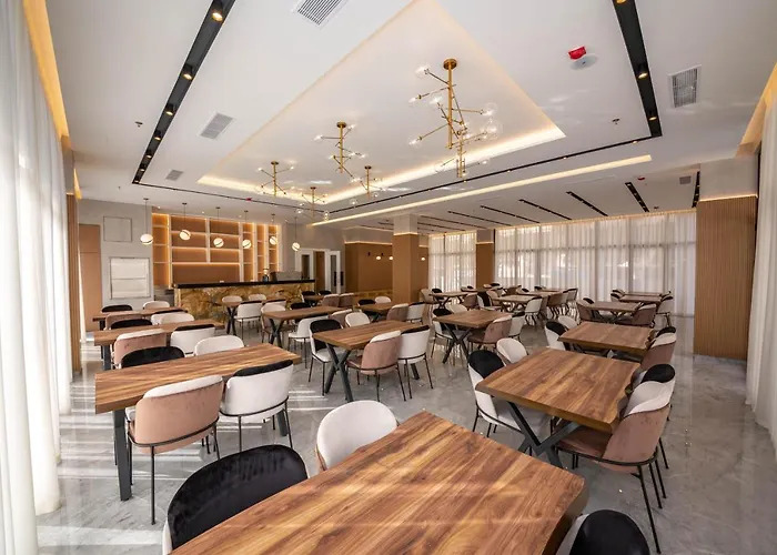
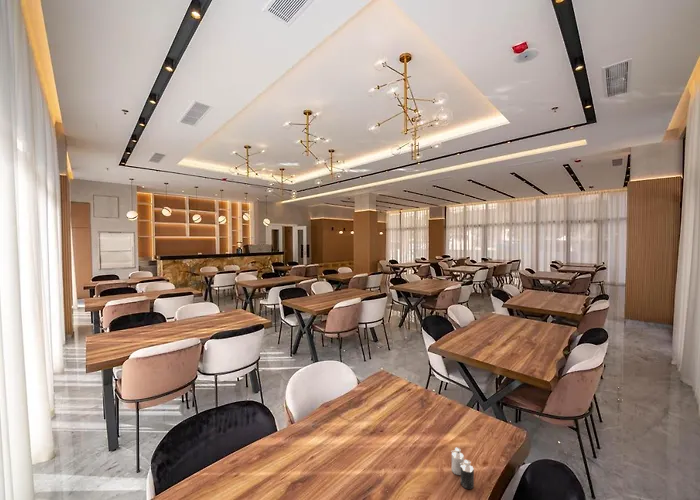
+ candle [450,447,475,490]
